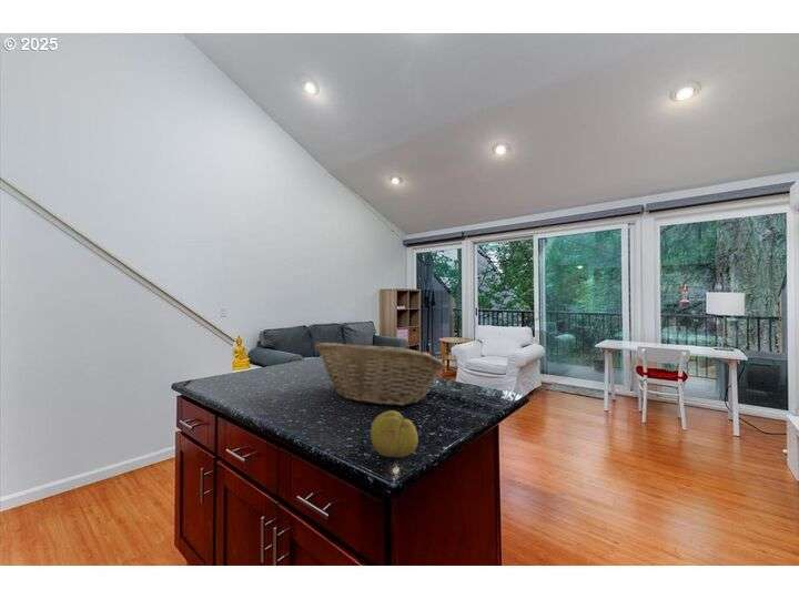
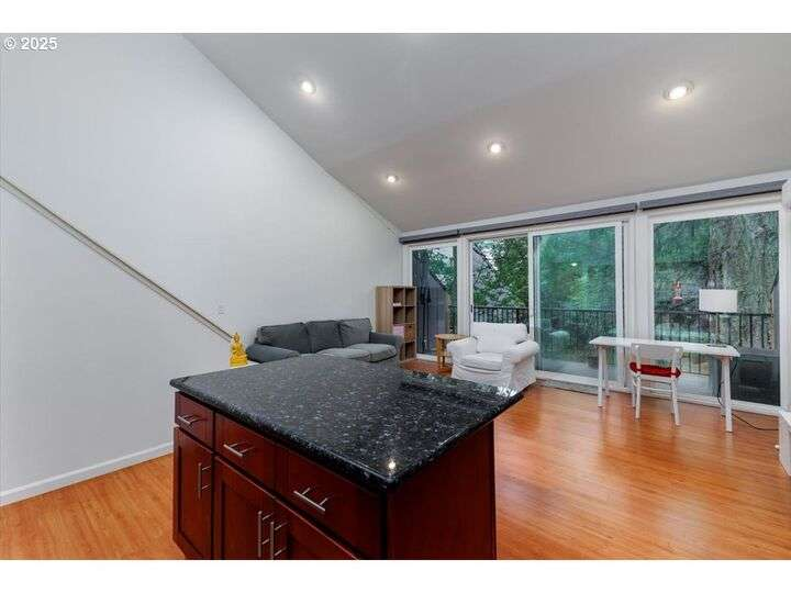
- fruit [370,409,419,458]
- fruit basket [313,342,446,407]
